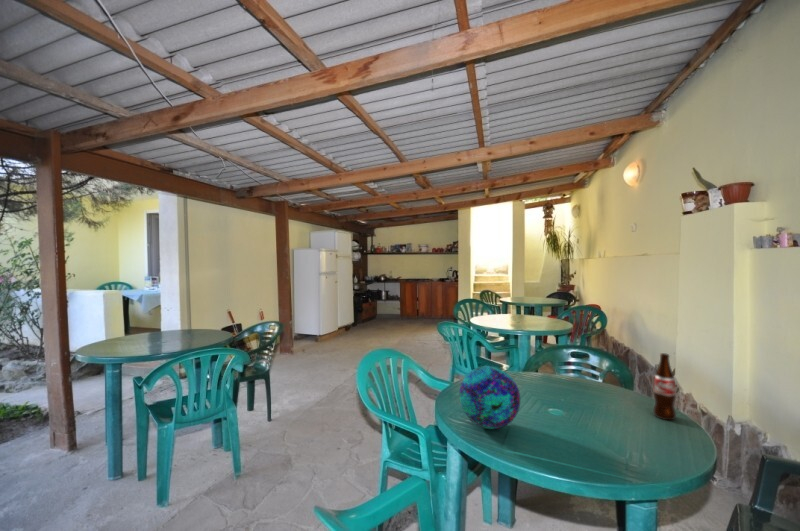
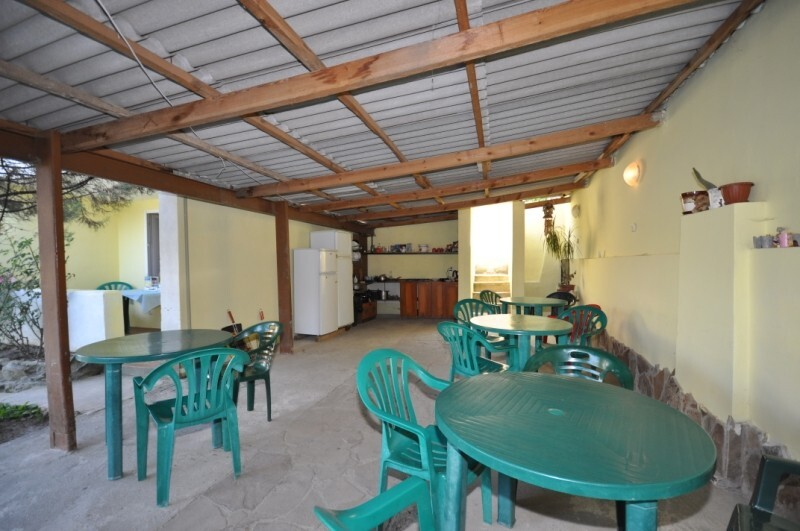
- decorative ball [458,365,521,430]
- bottle [652,352,677,421]
